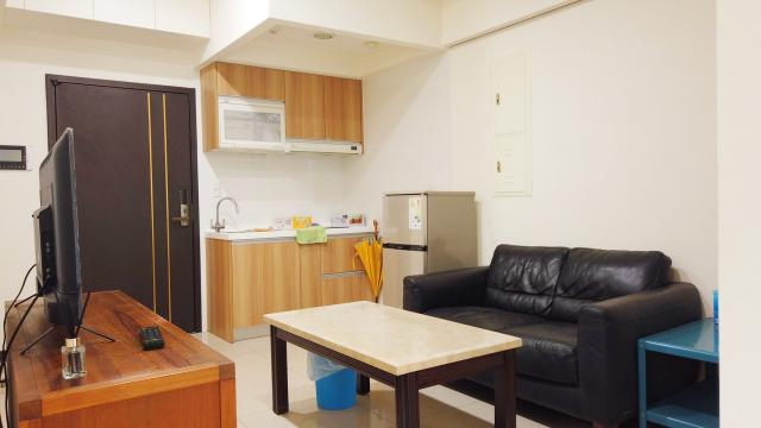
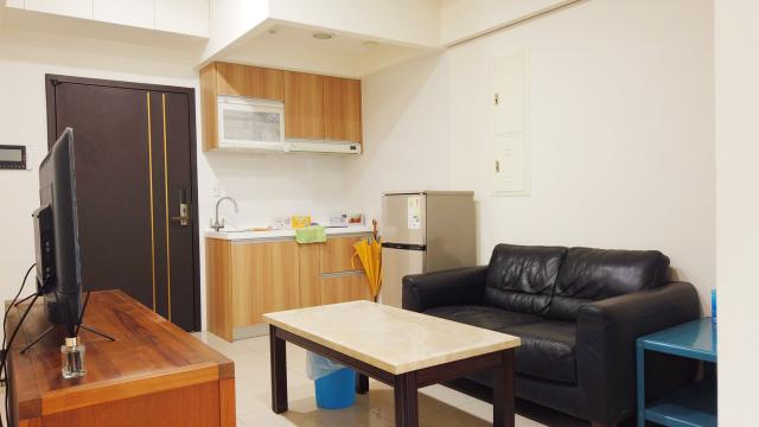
- remote control [139,325,166,352]
